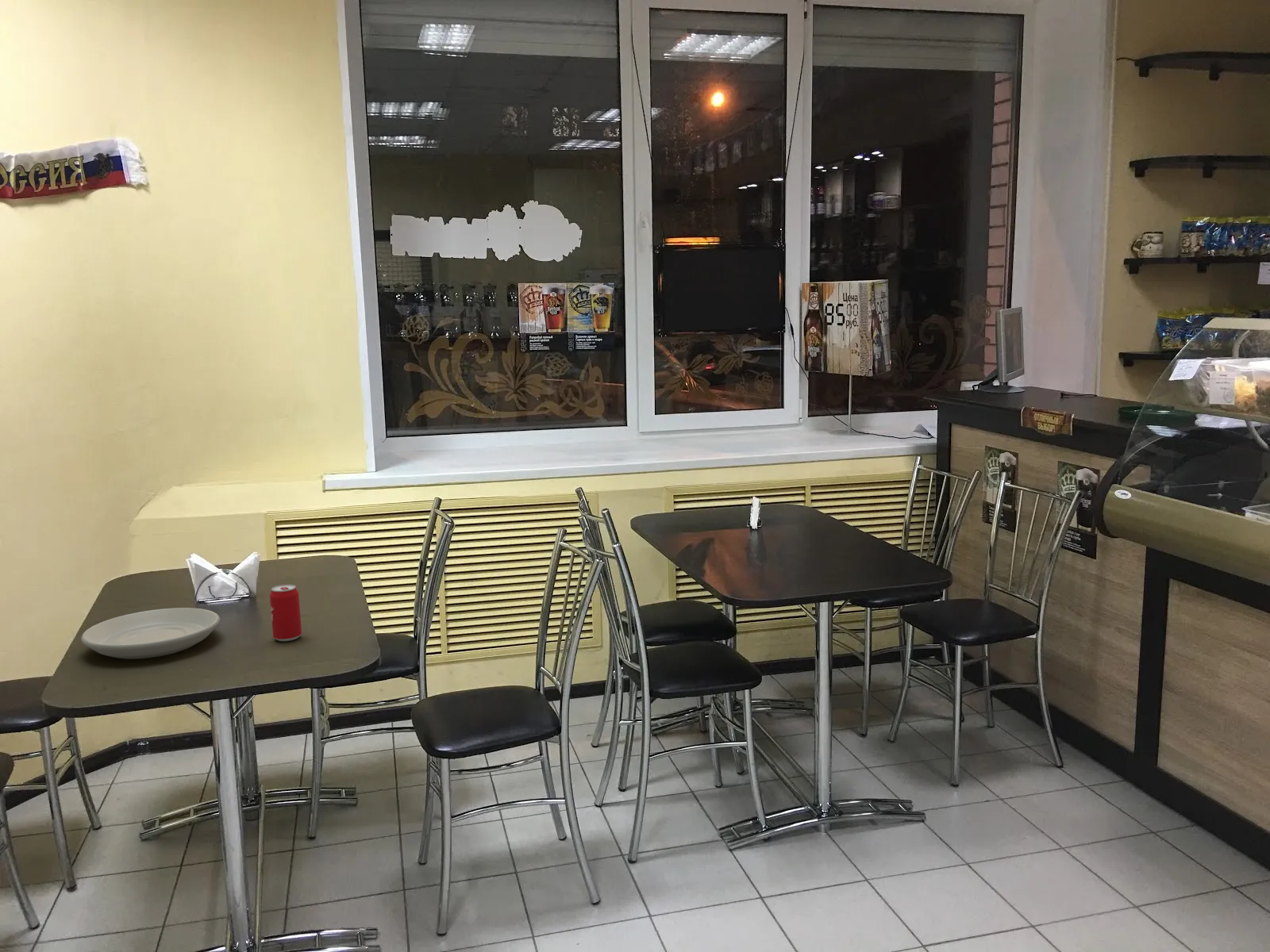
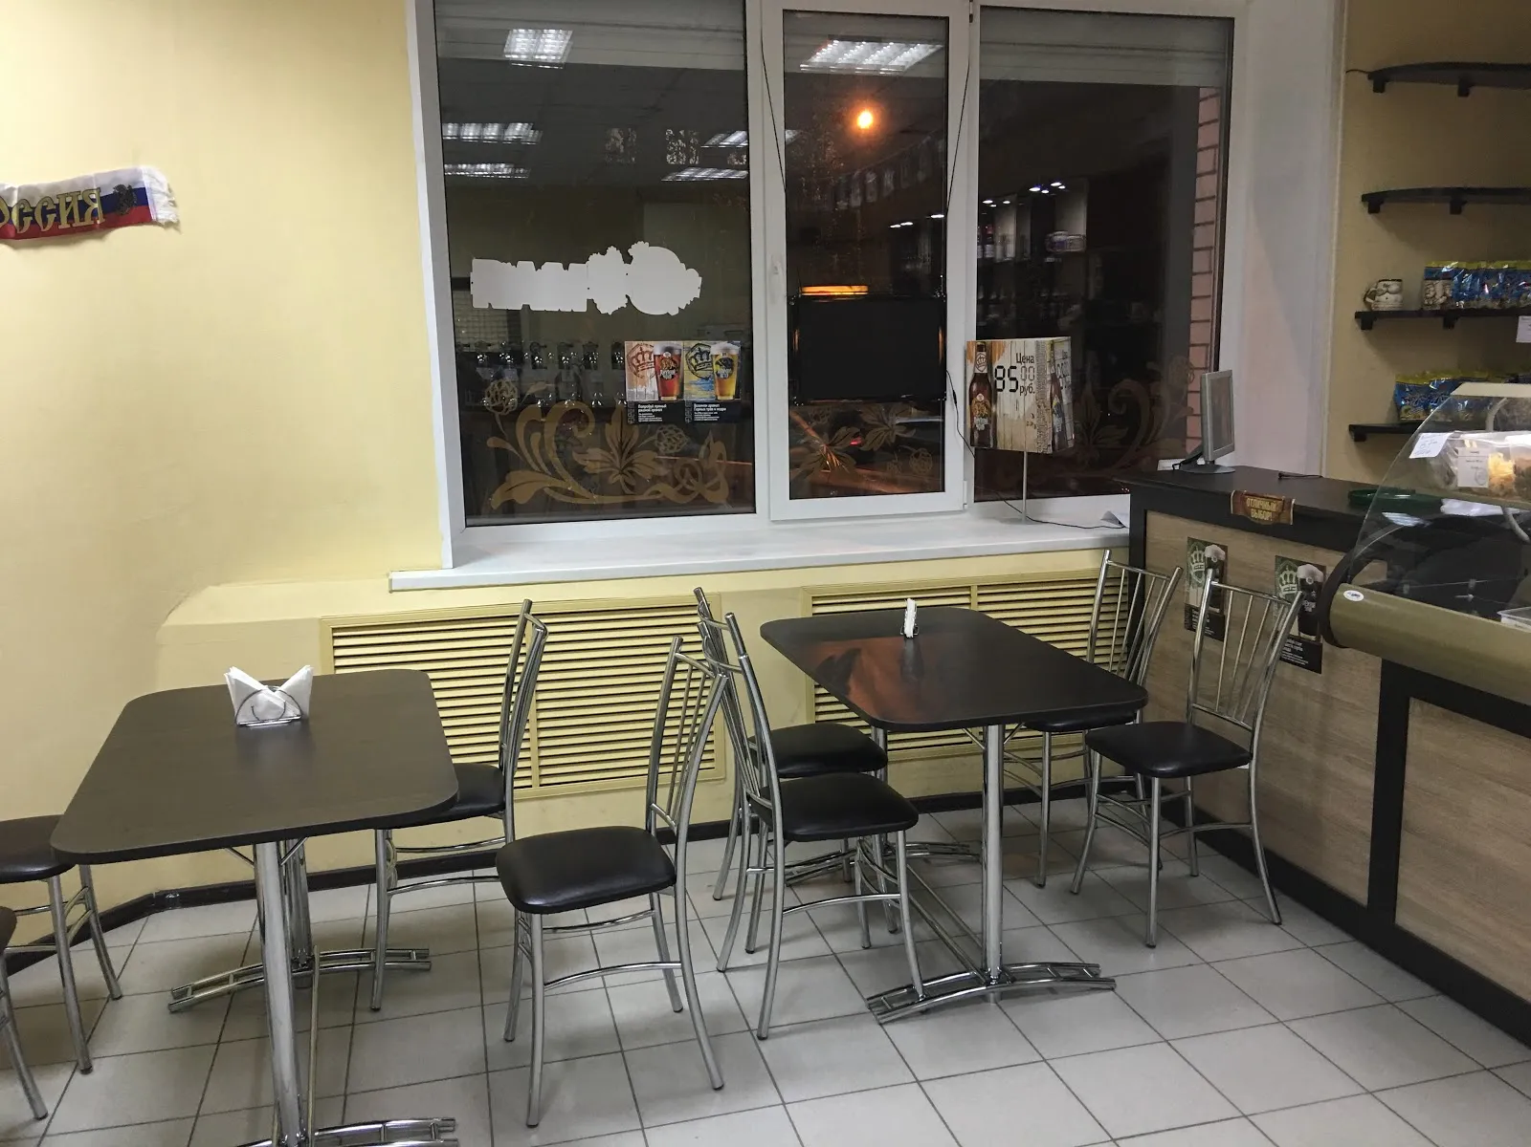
- beverage can [269,584,302,642]
- plate [80,607,221,660]
